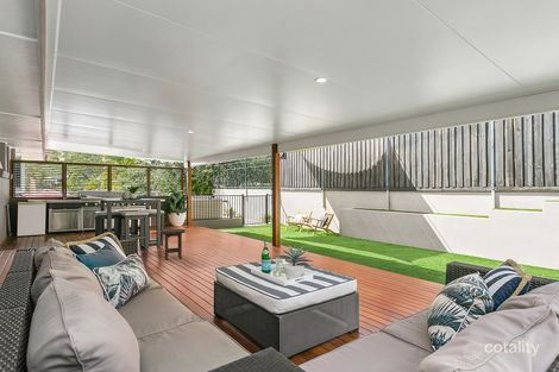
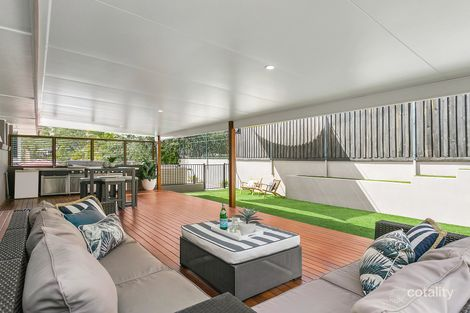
- stool [159,228,187,261]
